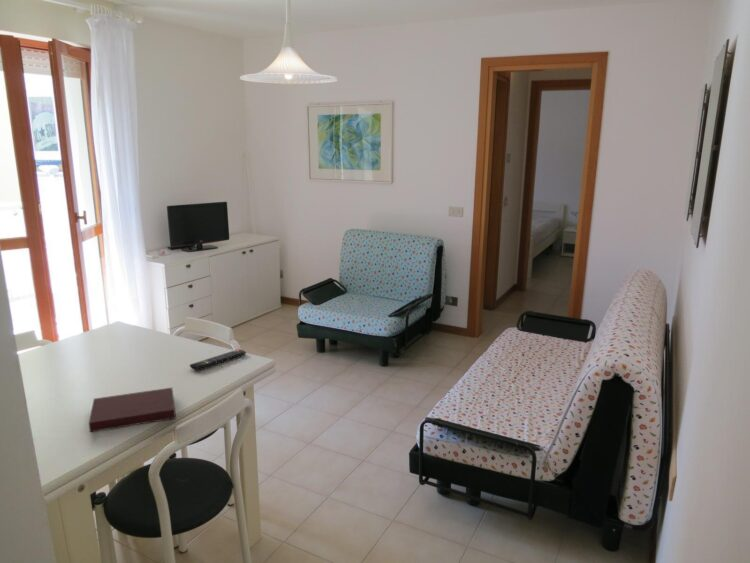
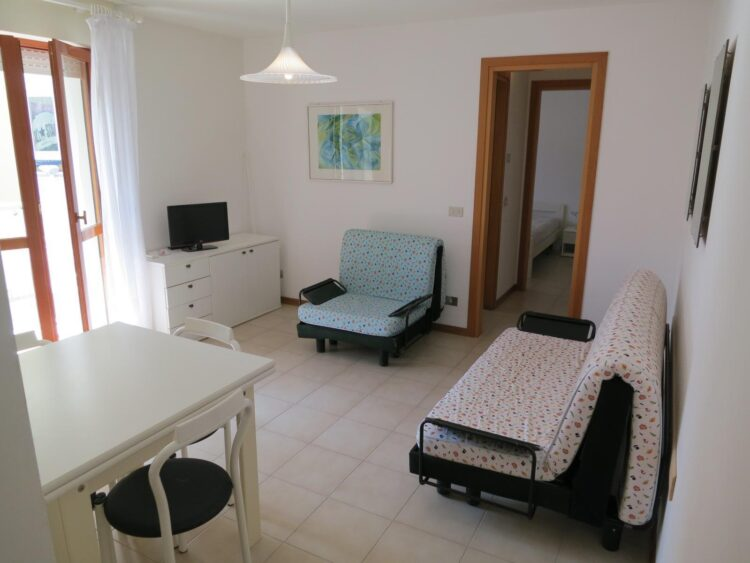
- remote control [189,348,247,371]
- notebook [88,387,177,433]
